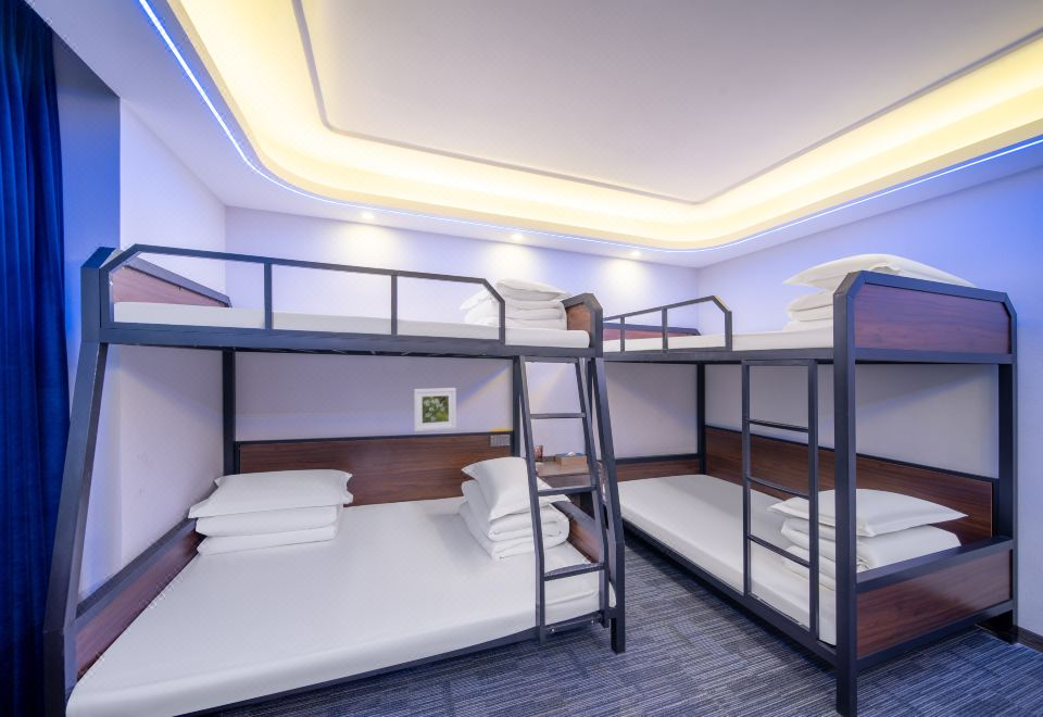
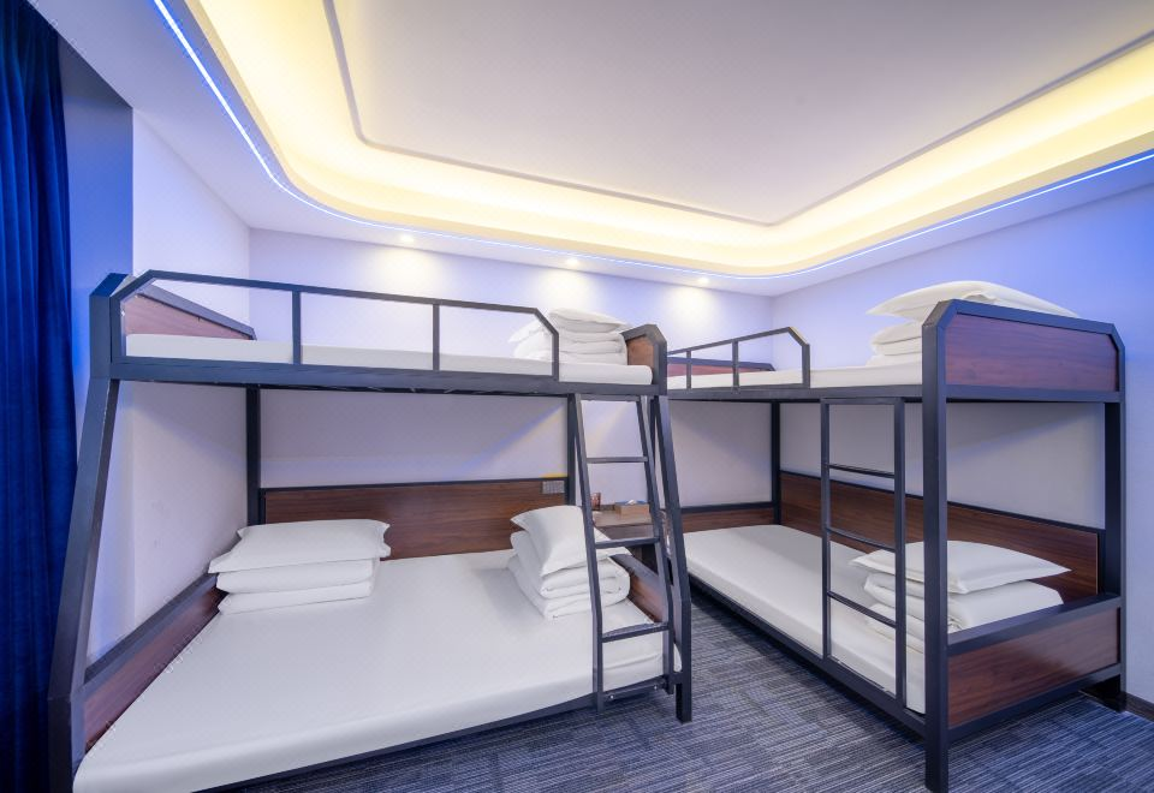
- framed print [413,387,457,432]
